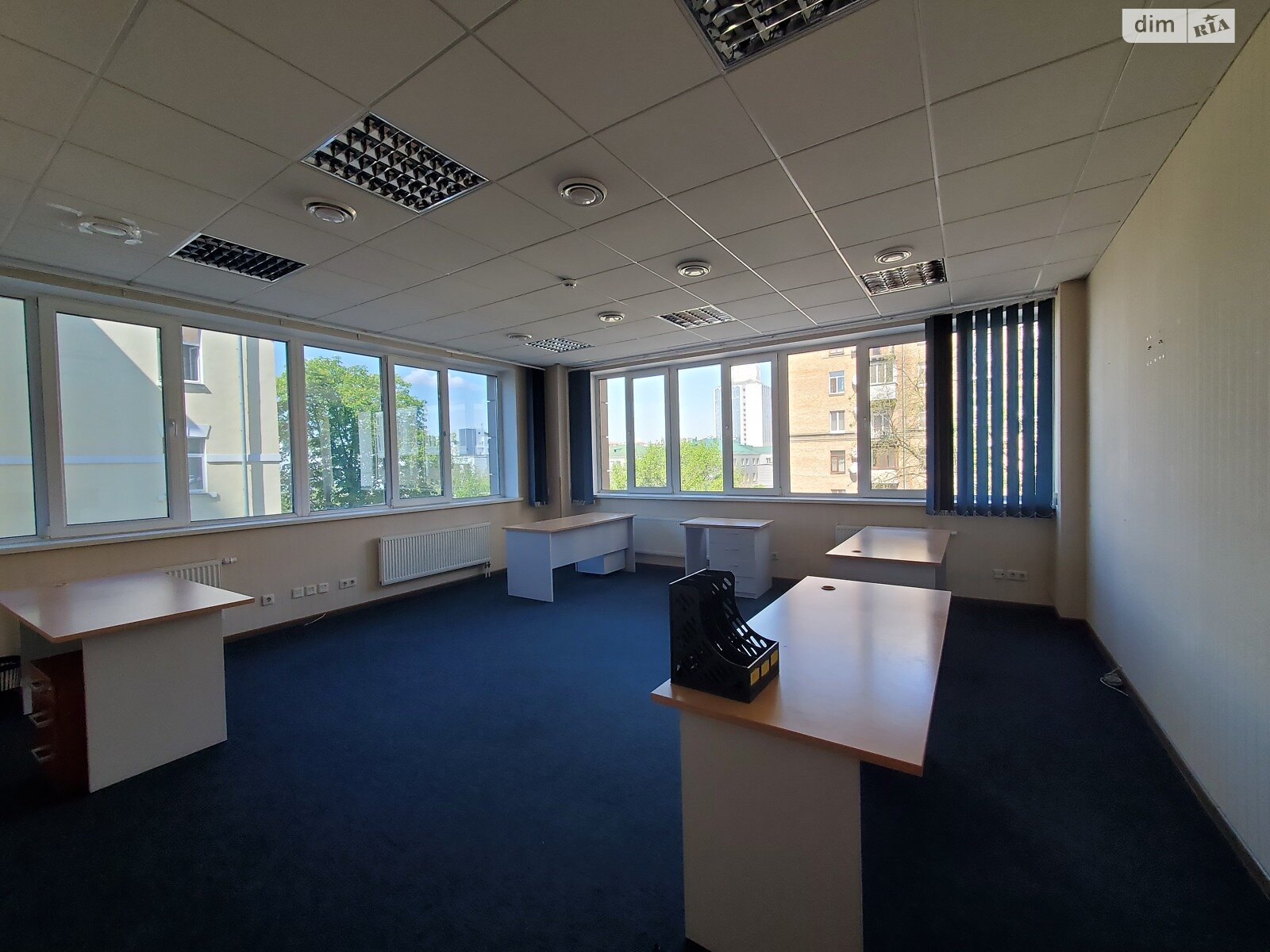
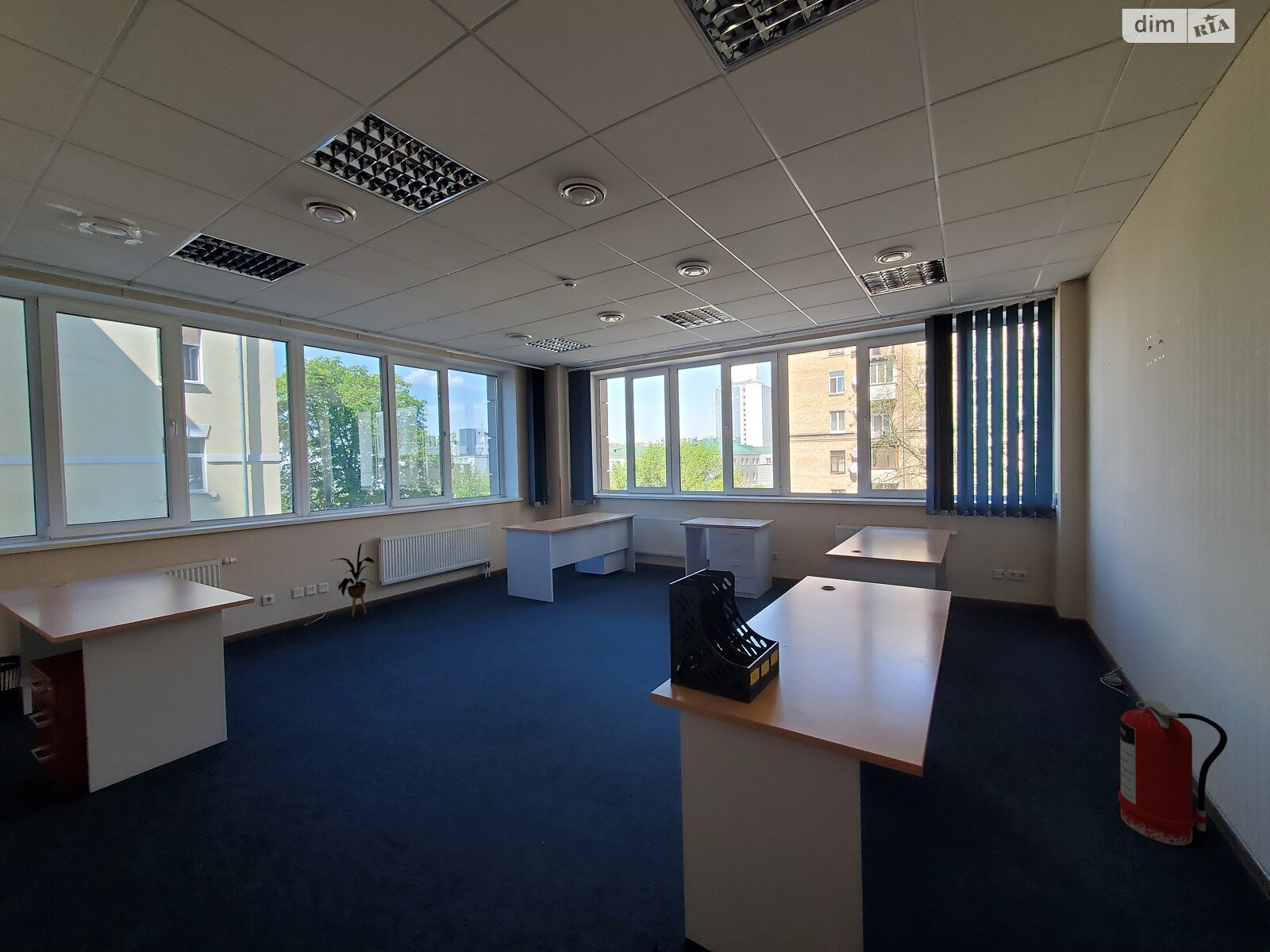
+ house plant [330,542,375,617]
+ fire extinguisher [1118,699,1228,846]
